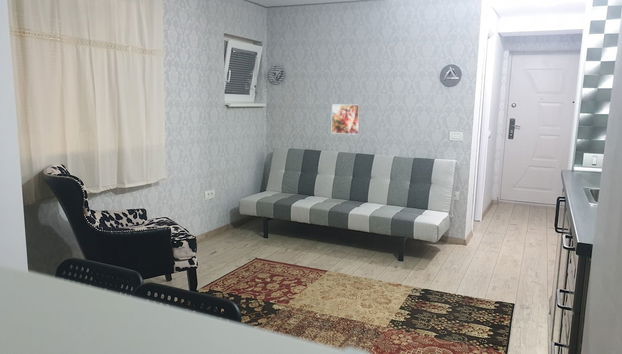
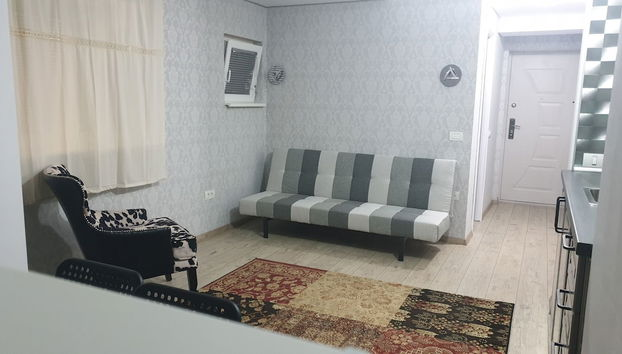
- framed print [330,104,361,135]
